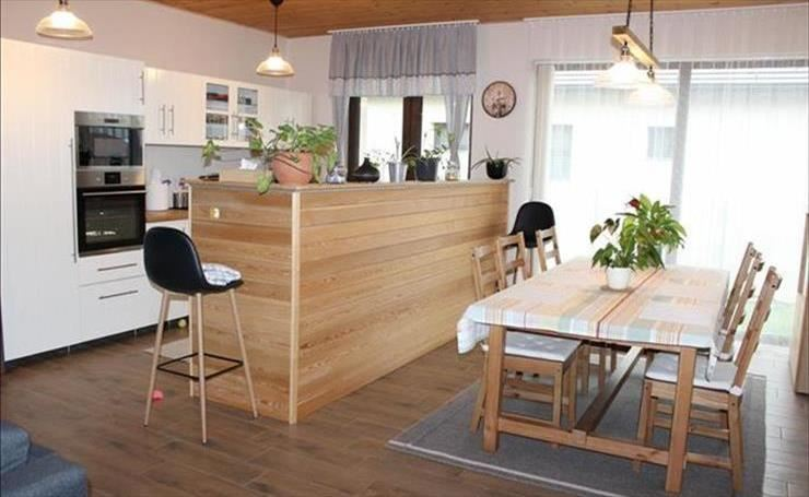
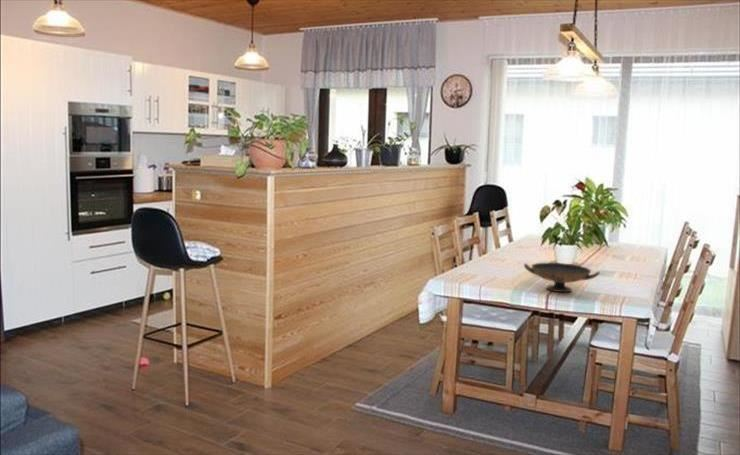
+ decorative bowl [523,262,601,293]
